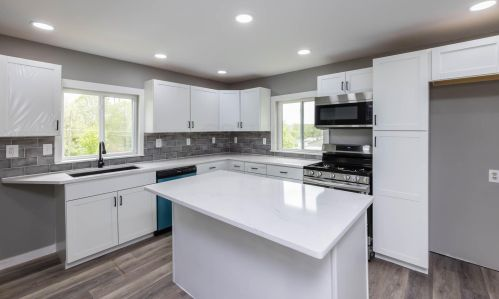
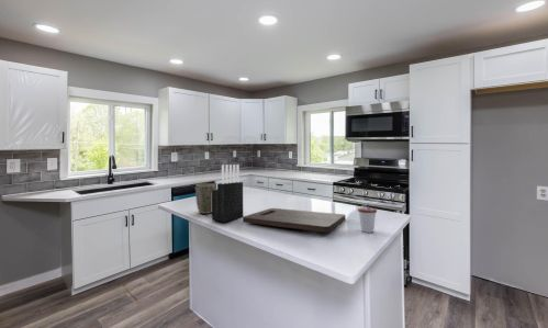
+ plant pot [194,182,216,215]
+ cutting board [242,207,347,234]
+ cup [357,202,378,234]
+ knife block [211,163,244,223]
